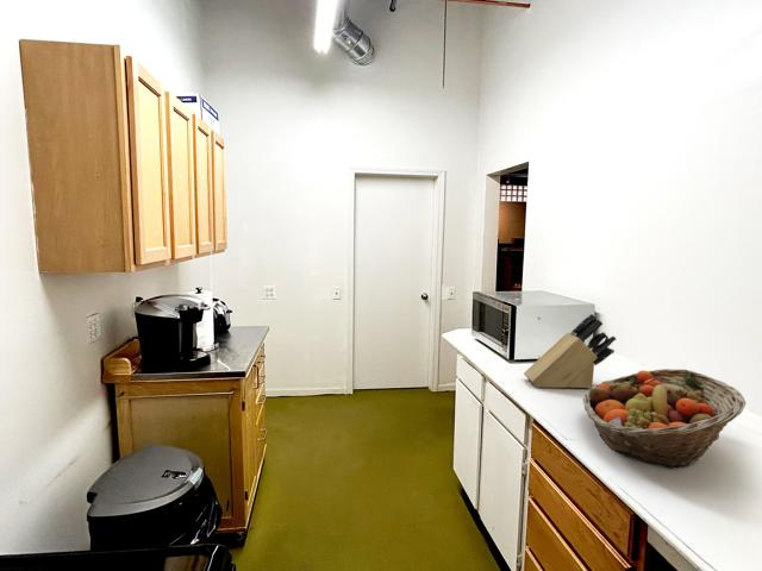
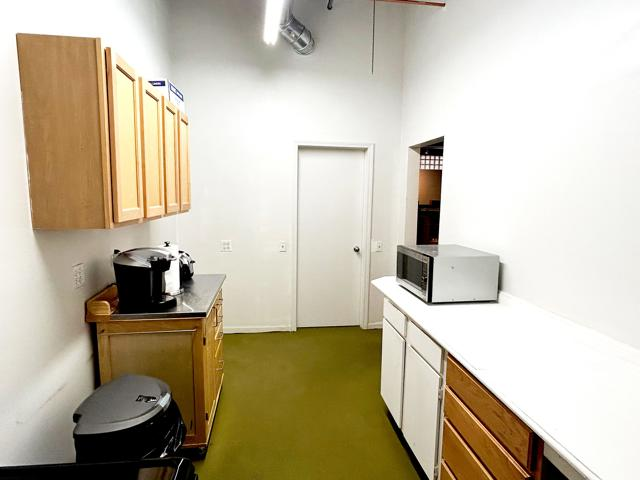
- knife block [523,313,617,389]
- fruit basket [582,368,747,470]
